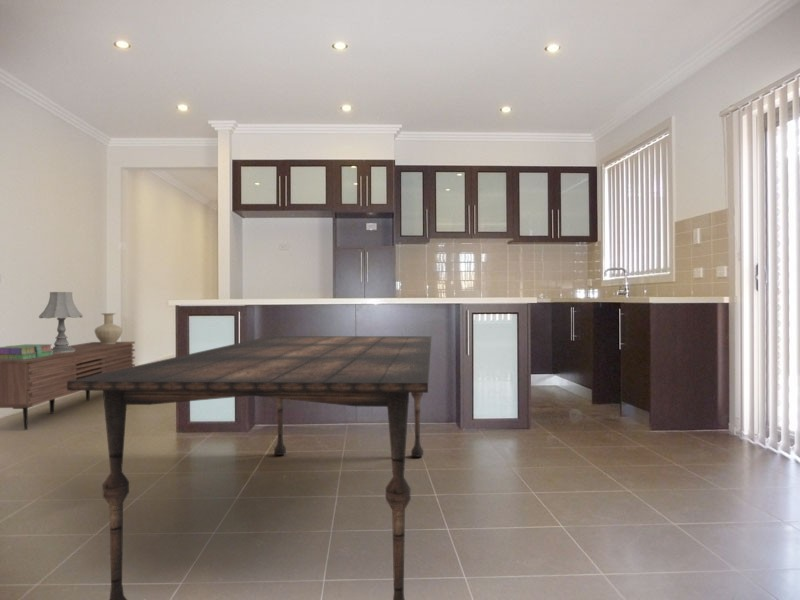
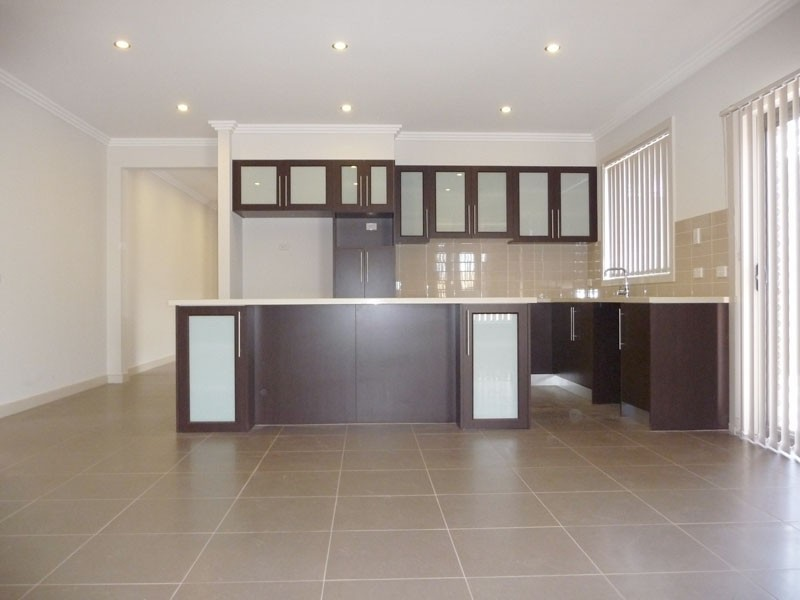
- table lamp [38,291,84,353]
- vase [94,312,124,344]
- dining table [67,335,432,600]
- sideboard [0,341,136,431]
- stack of books [0,343,53,360]
